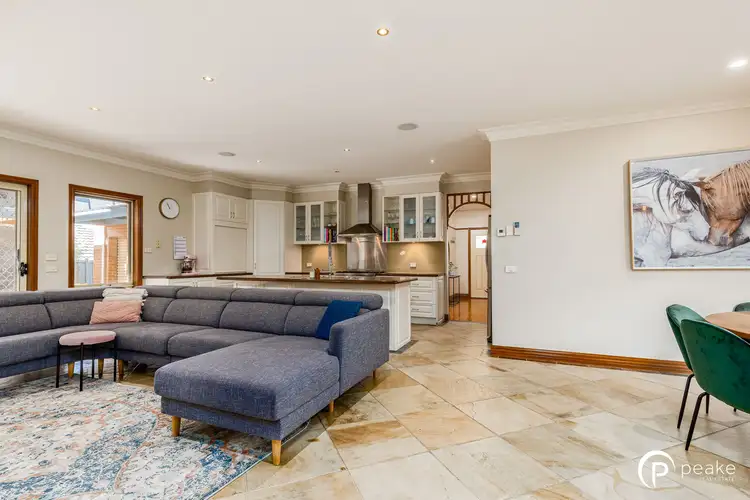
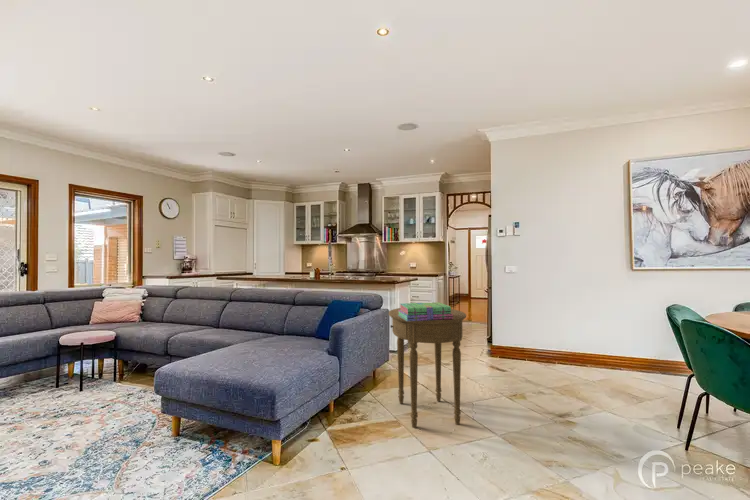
+ side table [388,307,467,429]
+ stack of books [398,301,453,321]
